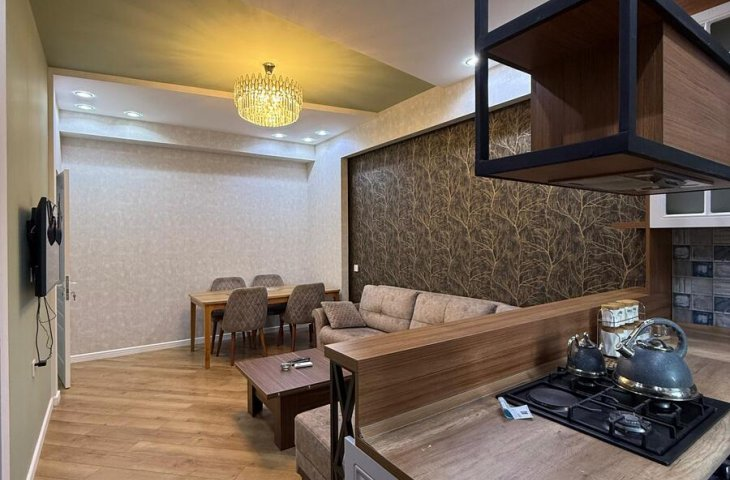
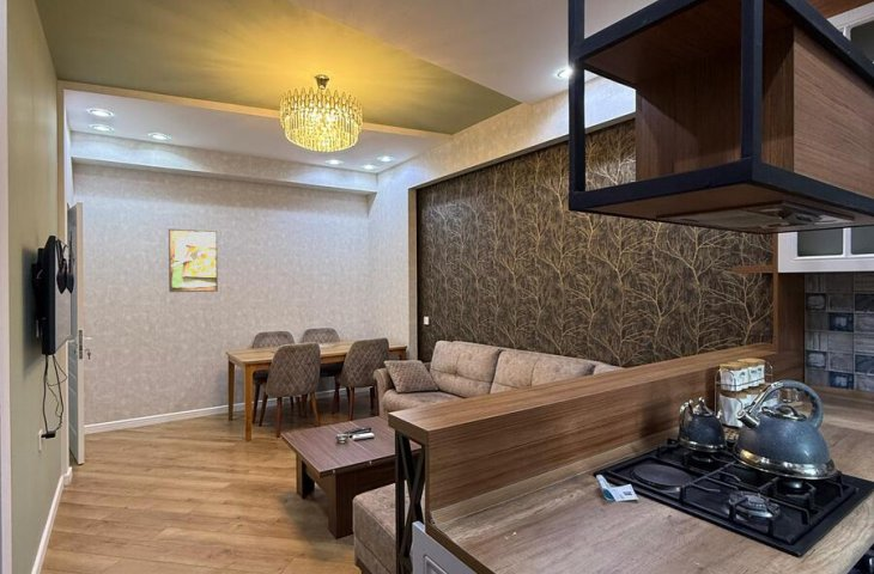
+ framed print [168,227,219,293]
